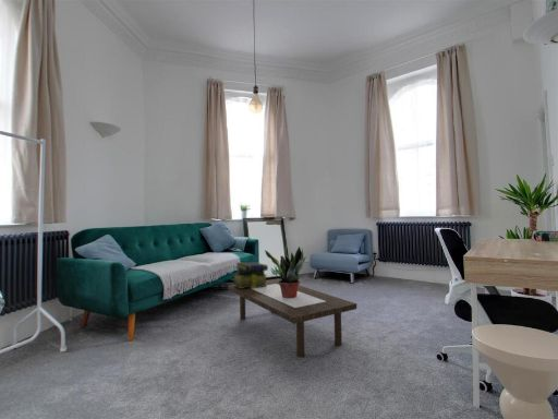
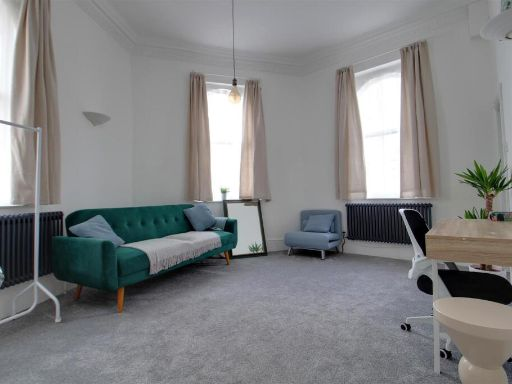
- potted plant [264,240,307,298]
- stack of books [232,262,269,288]
- coffee table [228,277,357,359]
